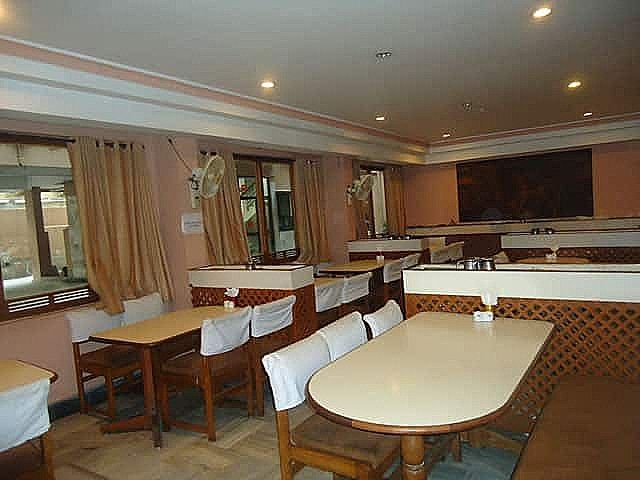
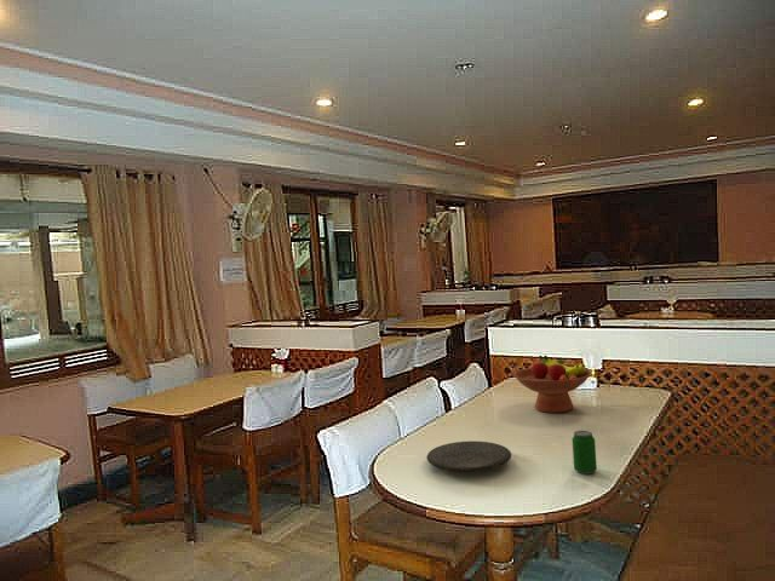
+ fruit bowl [512,355,592,414]
+ plate [426,439,512,473]
+ beverage can [572,430,598,476]
